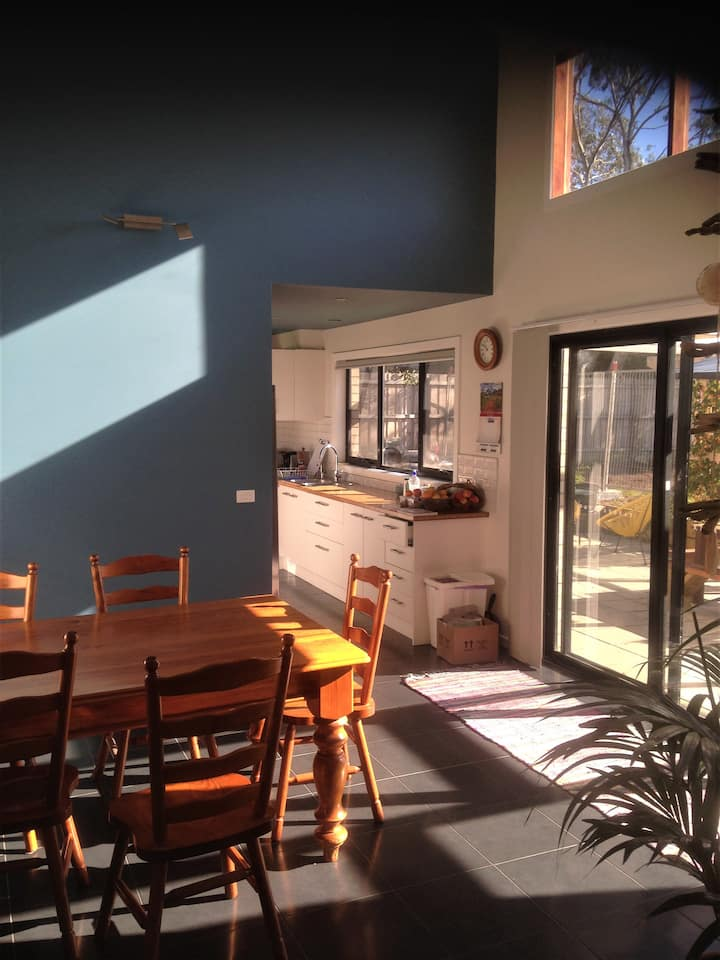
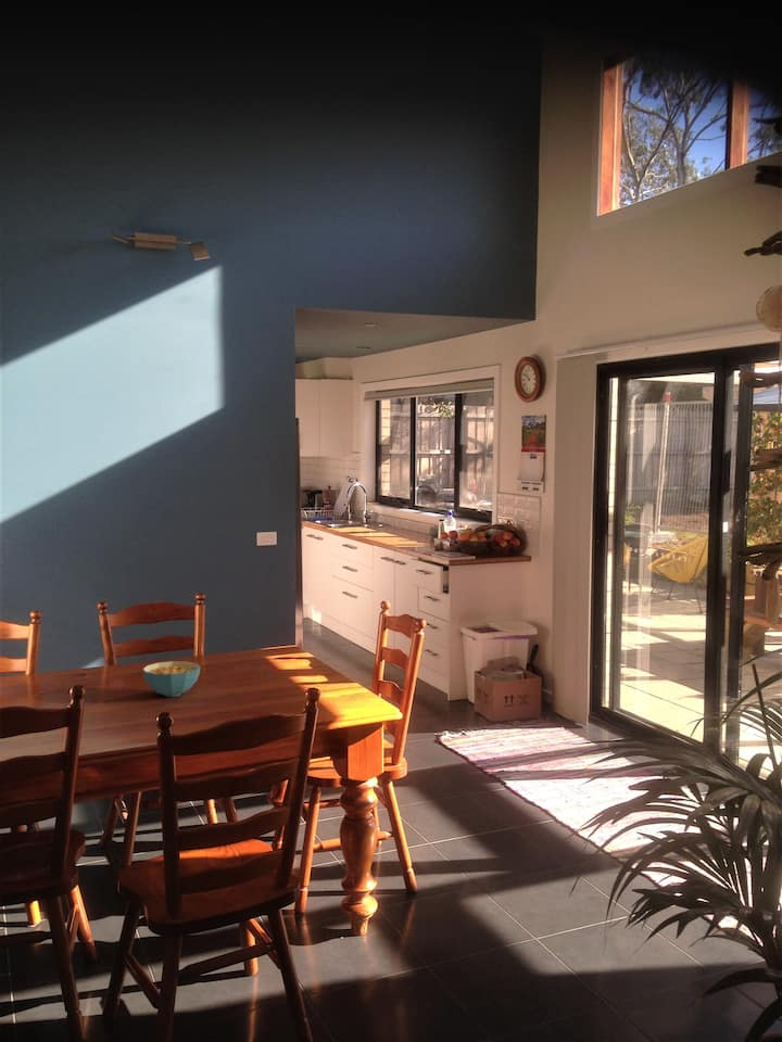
+ cereal bowl [141,660,202,698]
